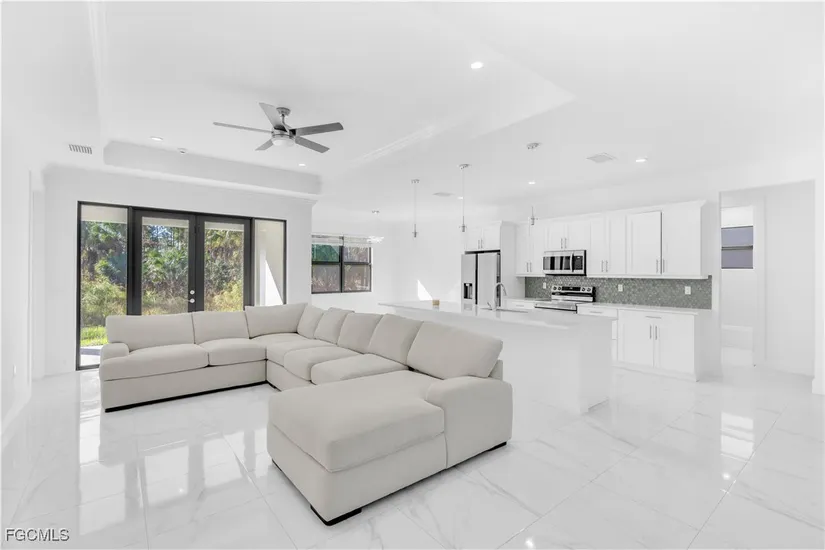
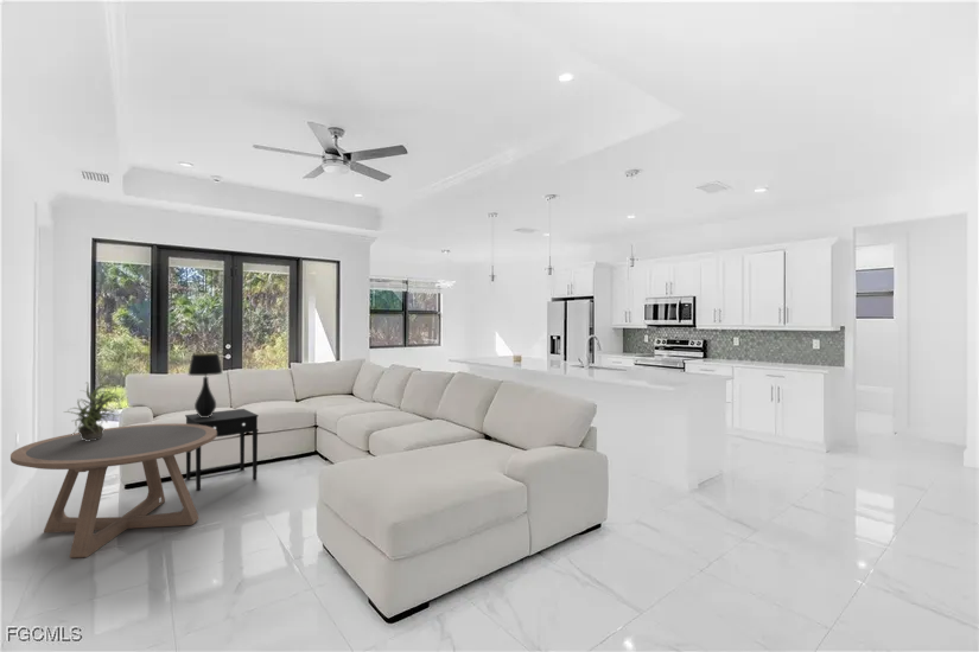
+ side table [184,408,260,492]
+ table lamp [187,352,224,417]
+ potted plant [63,382,123,441]
+ coffee table [9,422,217,560]
